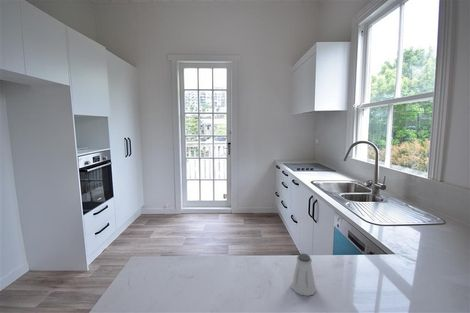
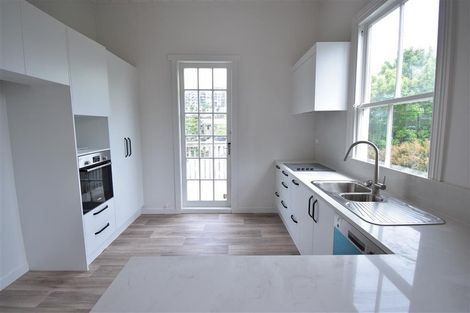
- saltshaker [291,253,317,297]
